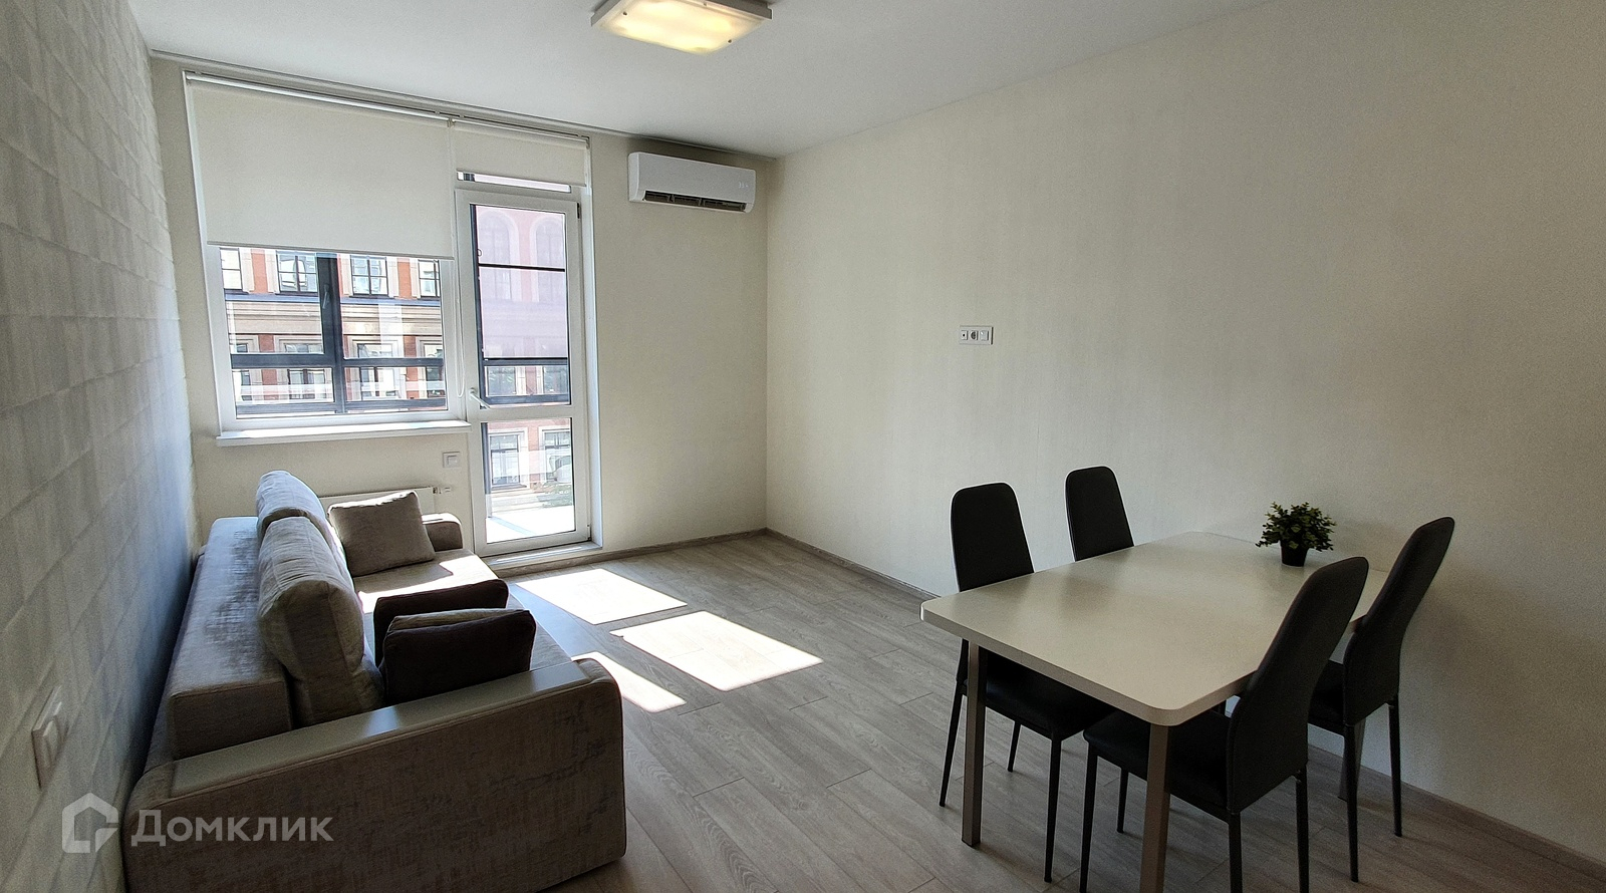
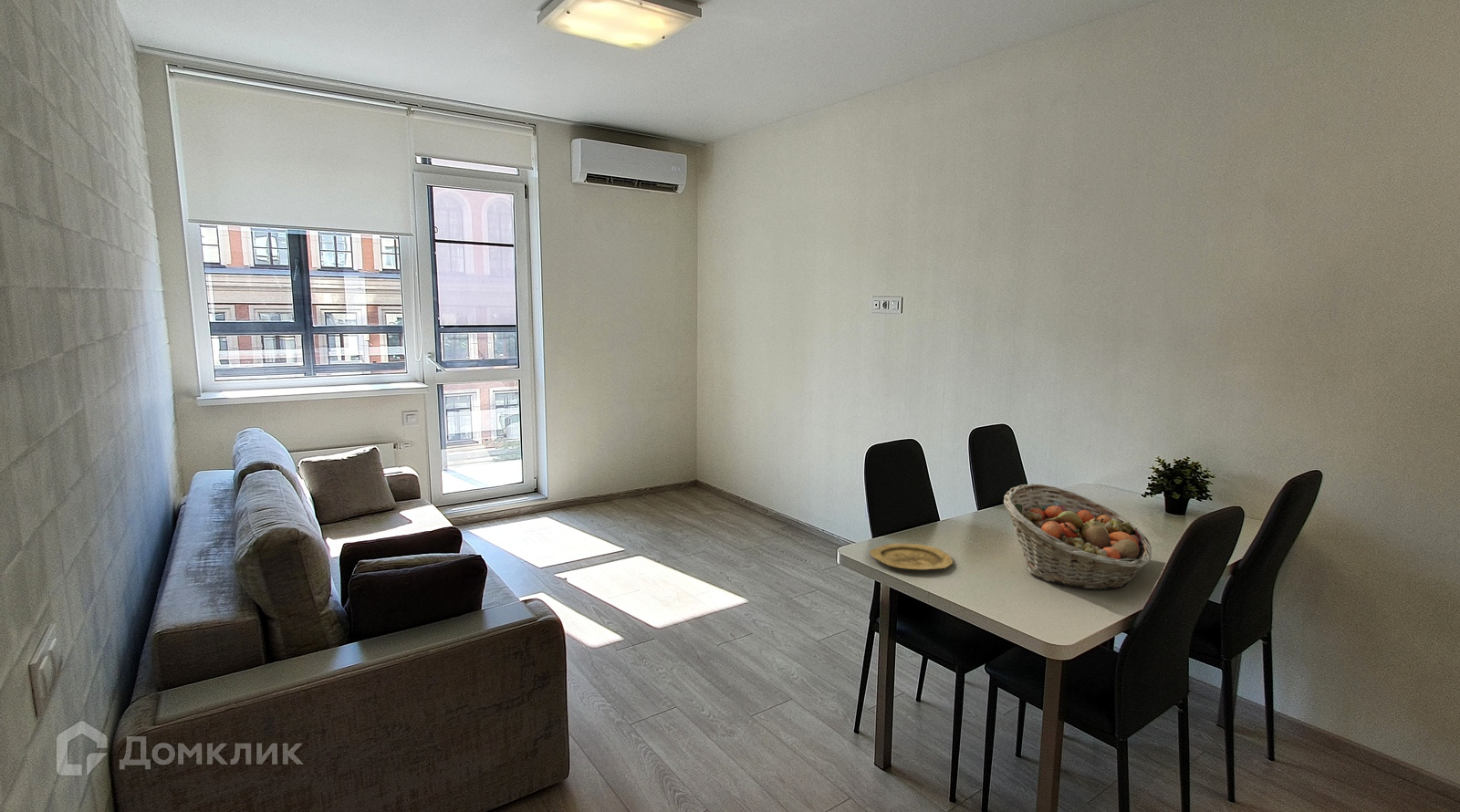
+ plate [869,542,954,570]
+ fruit basket [1003,483,1152,591]
